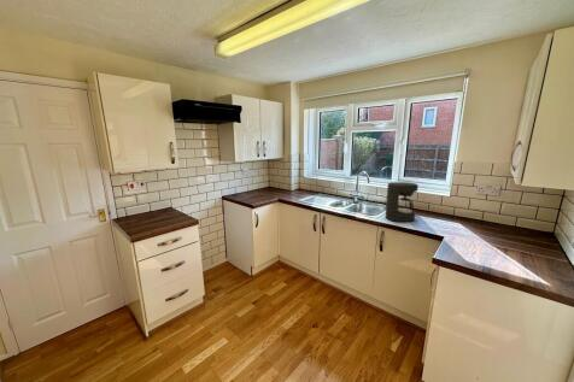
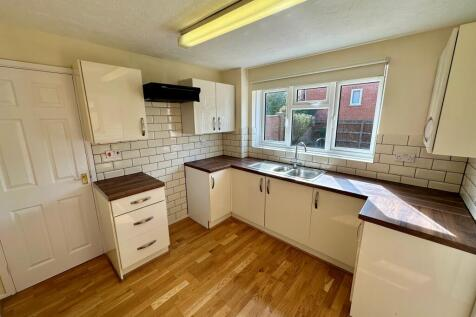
- coffee maker [385,181,420,223]
